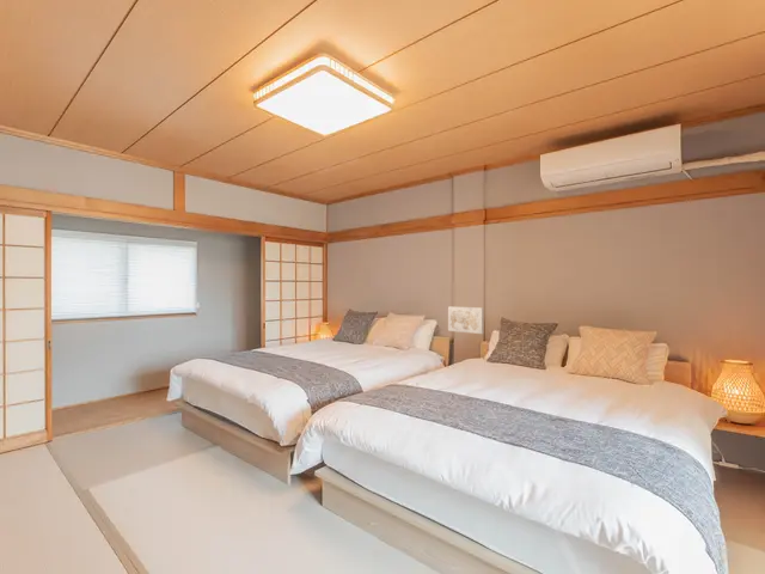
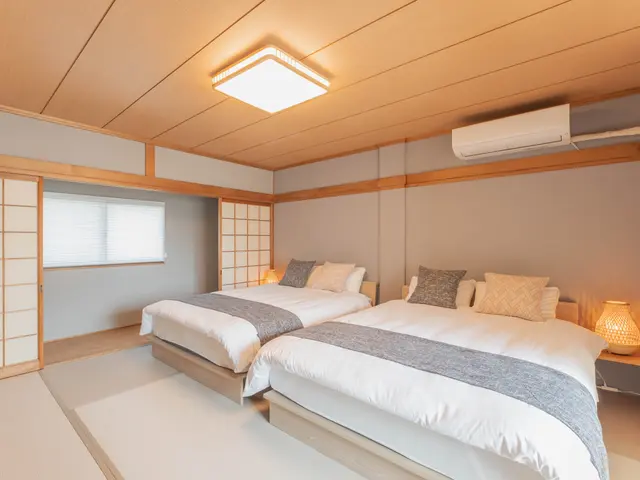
- wall art [447,305,485,335]
